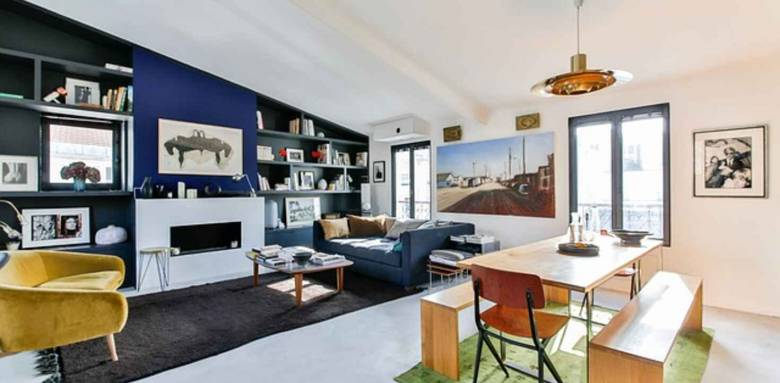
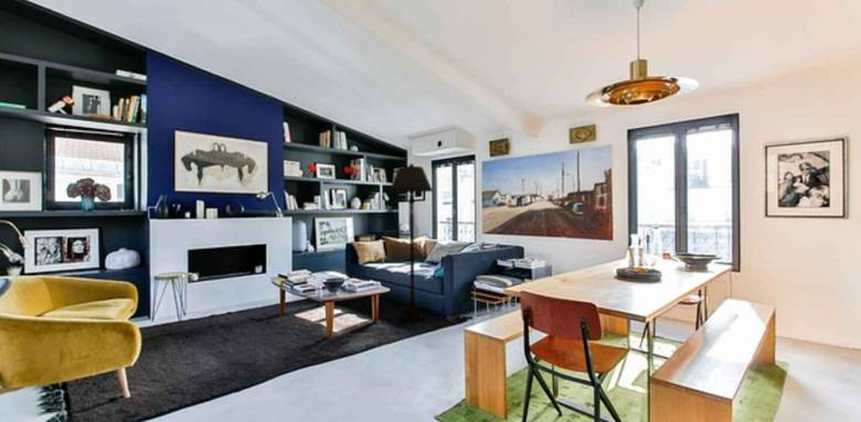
+ floor lamp [389,163,434,322]
